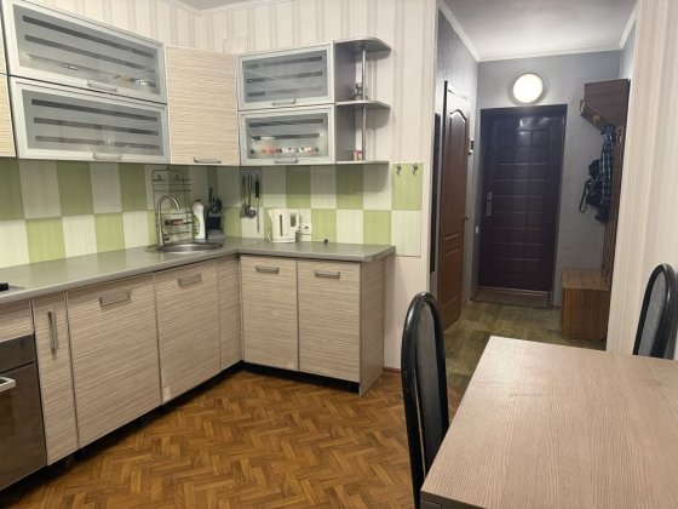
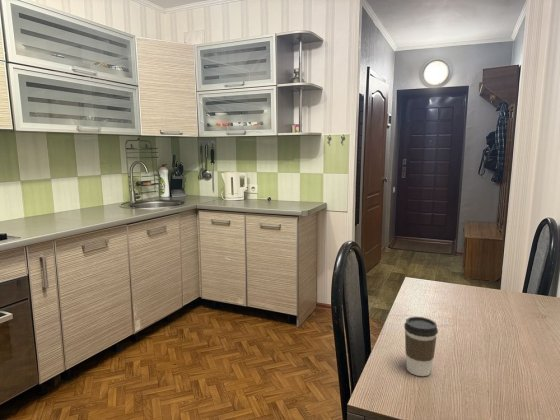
+ coffee cup [403,316,439,377]
